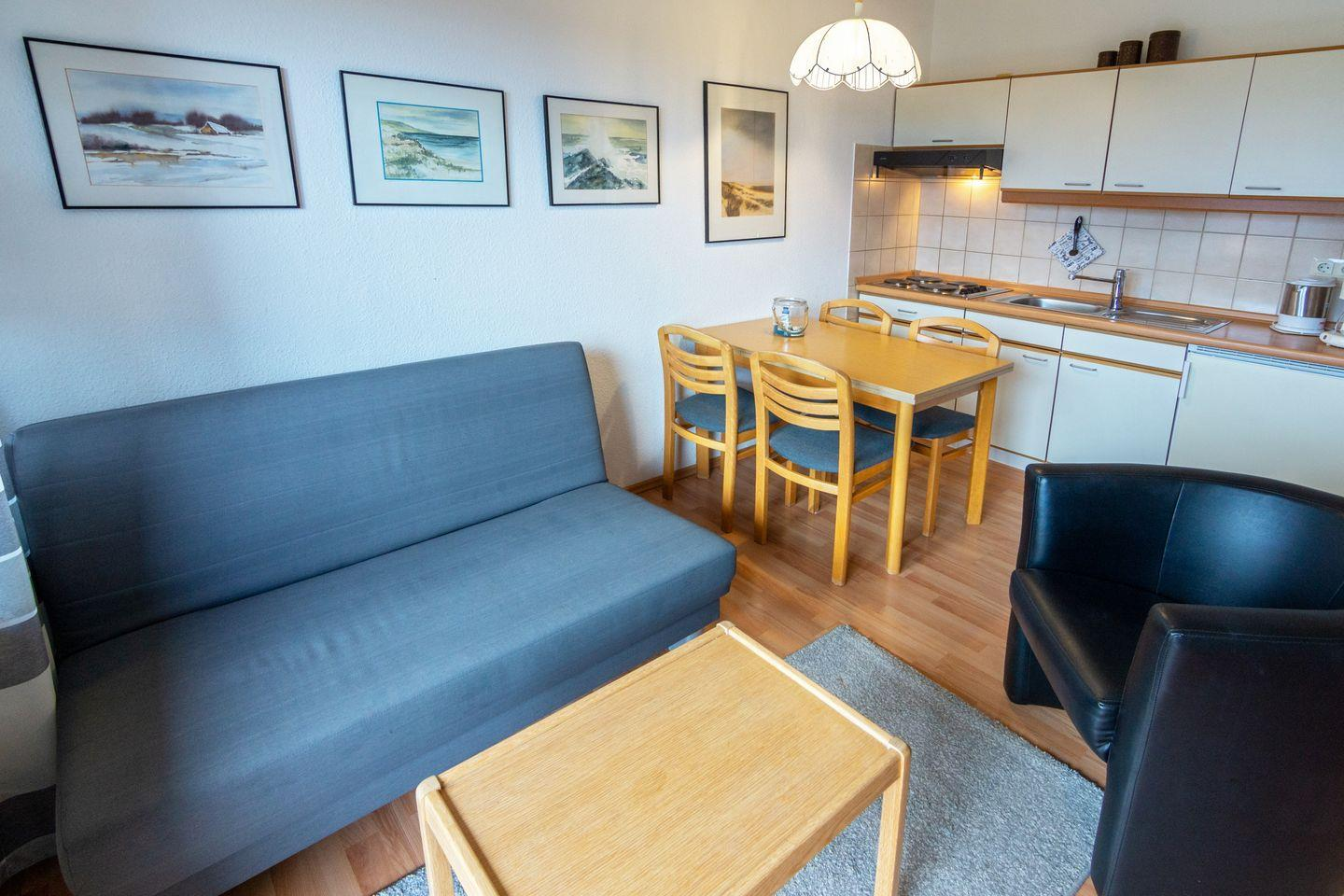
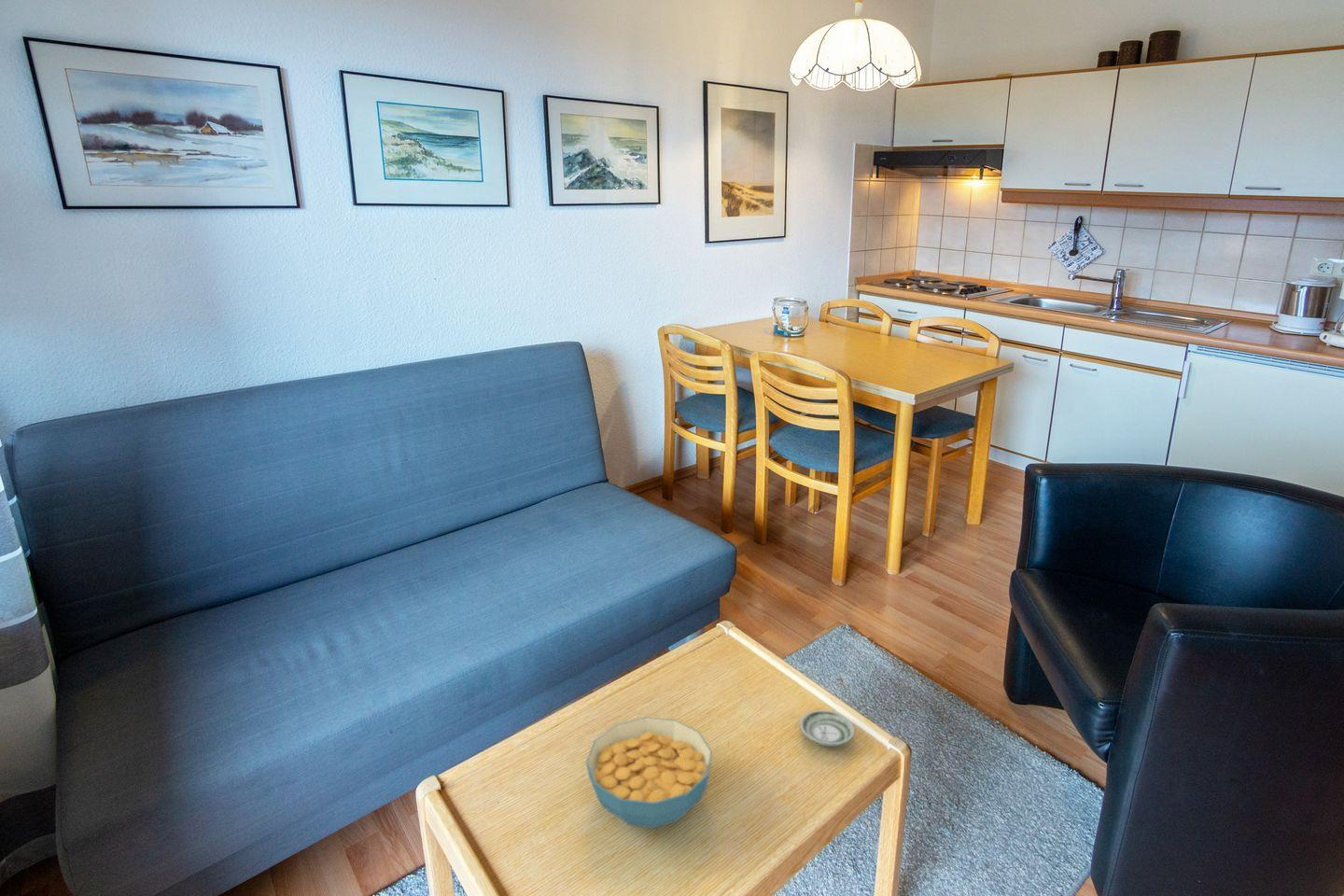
+ saucer [799,709,856,748]
+ cereal bowl [585,716,713,829]
